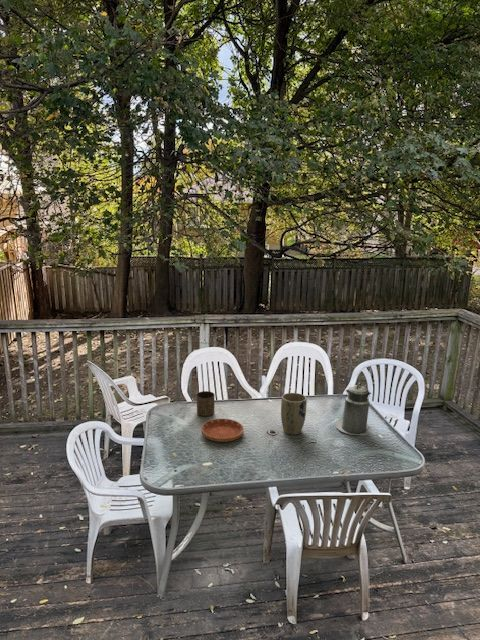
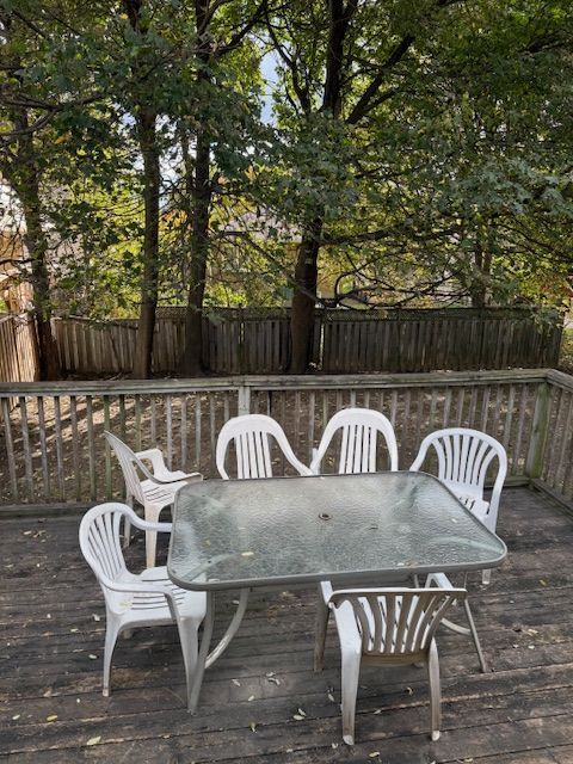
- canister [335,382,372,437]
- plant pot [280,392,308,436]
- cup [195,390,216,417]
- saucer [200,418,245,443]
